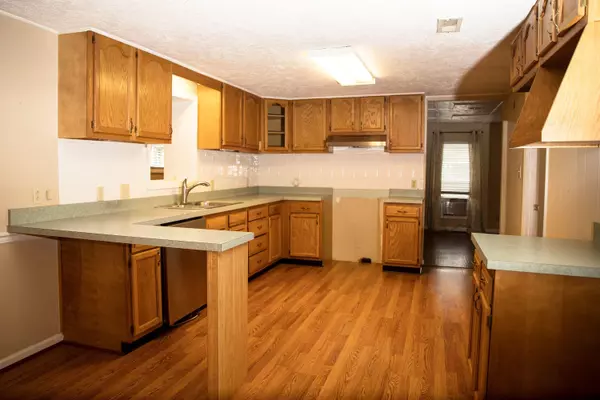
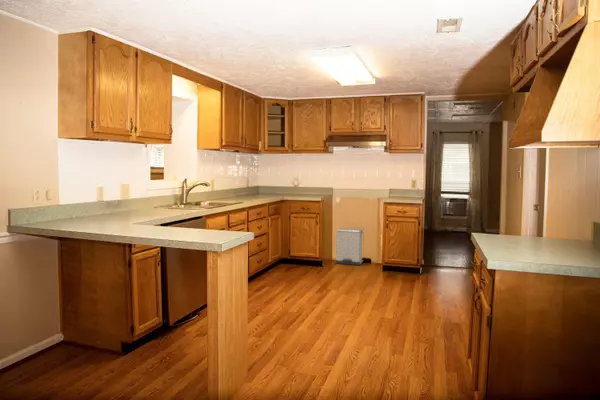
+ trash can [335,227,365,266]
